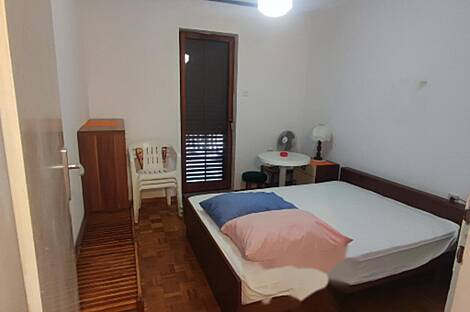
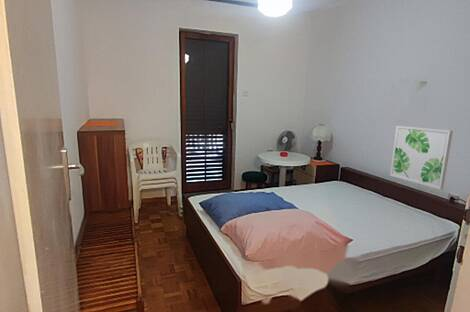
+ wall art [389,125,454,190]
